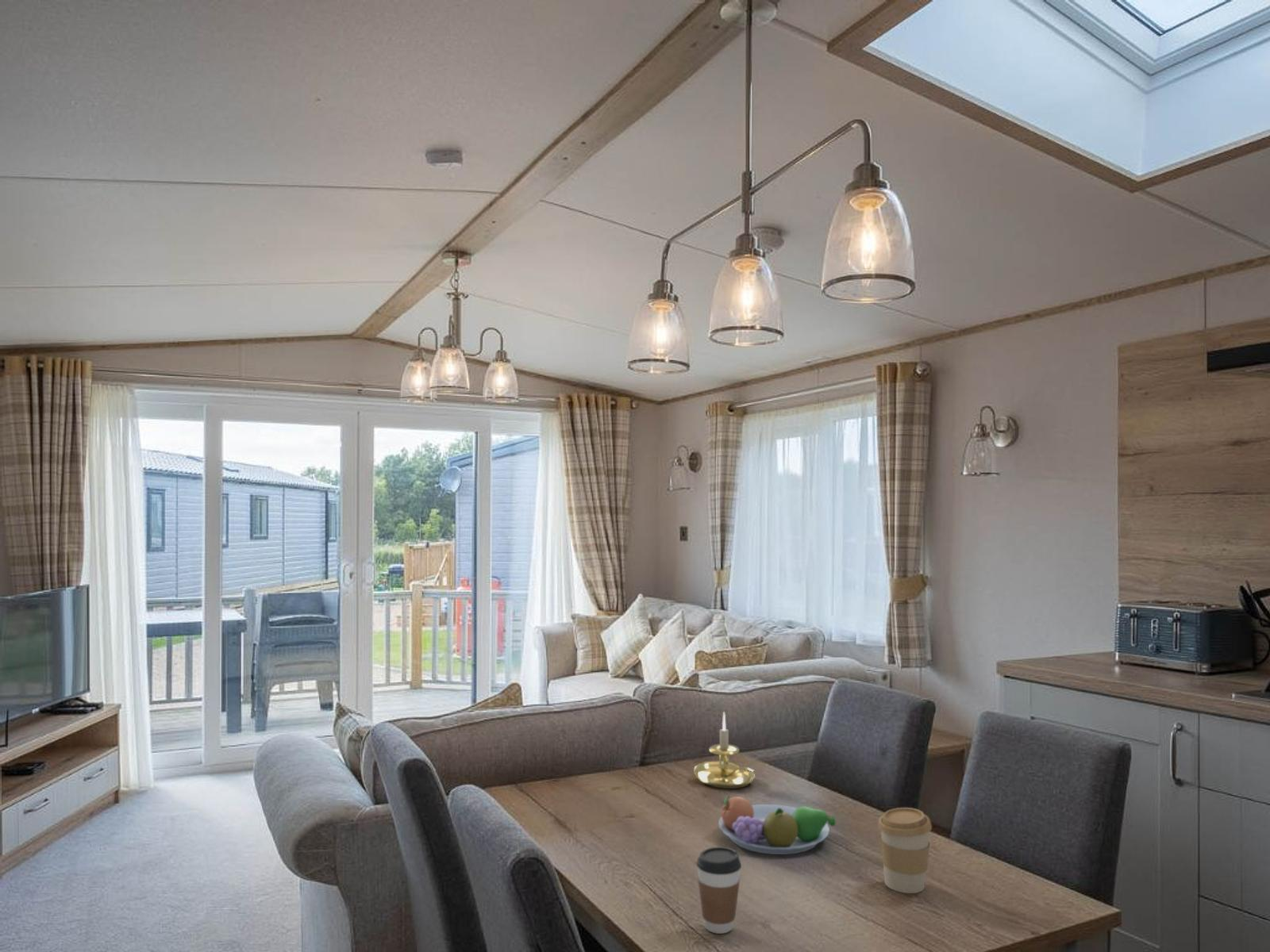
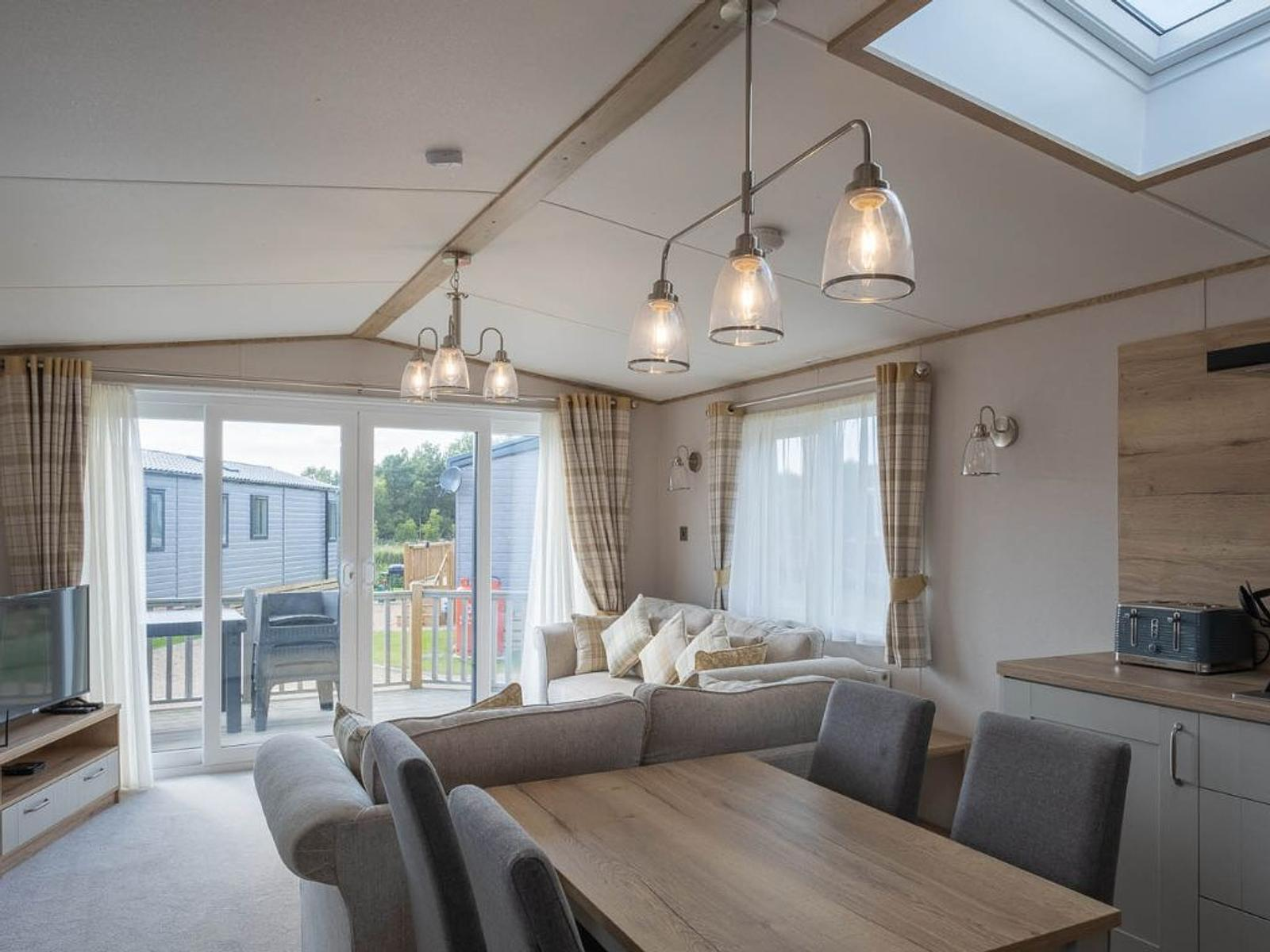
- candle holder [694,712,756,789]
- fruit bowl [718,795,836,855]
- coffee cup [695,846,742,935]
- coffee cup [877,807,933,894]
